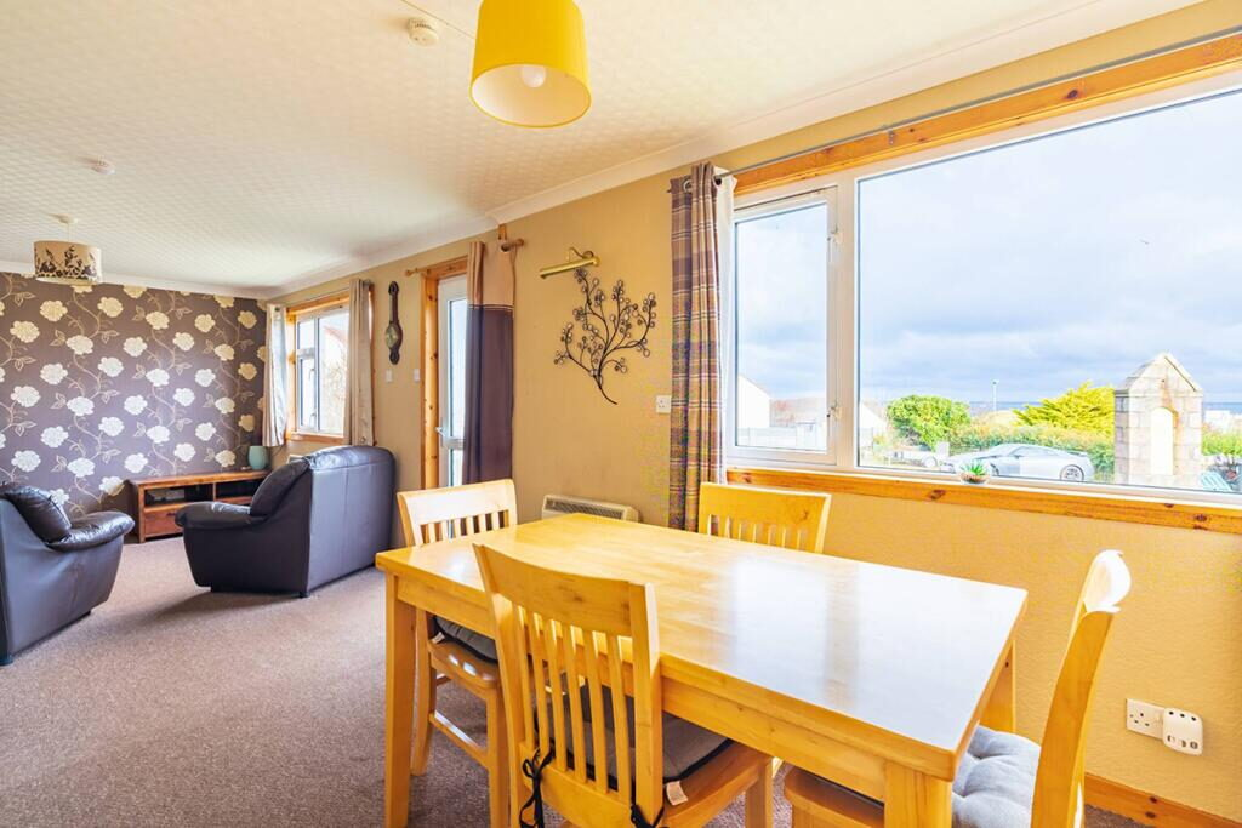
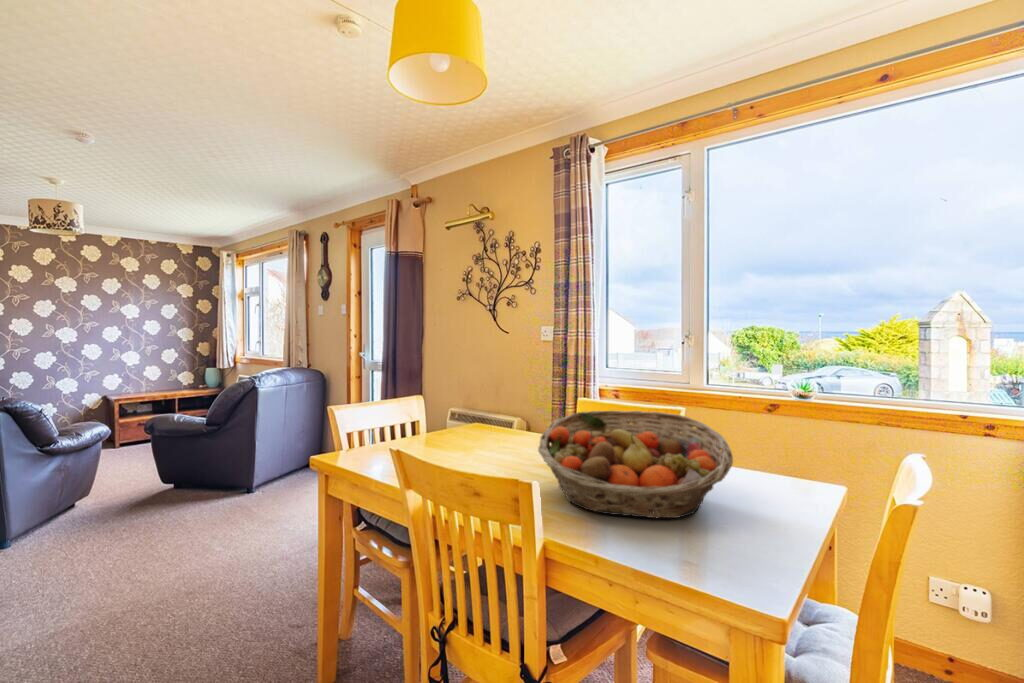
+ fruit basket [537,410,734,519]
